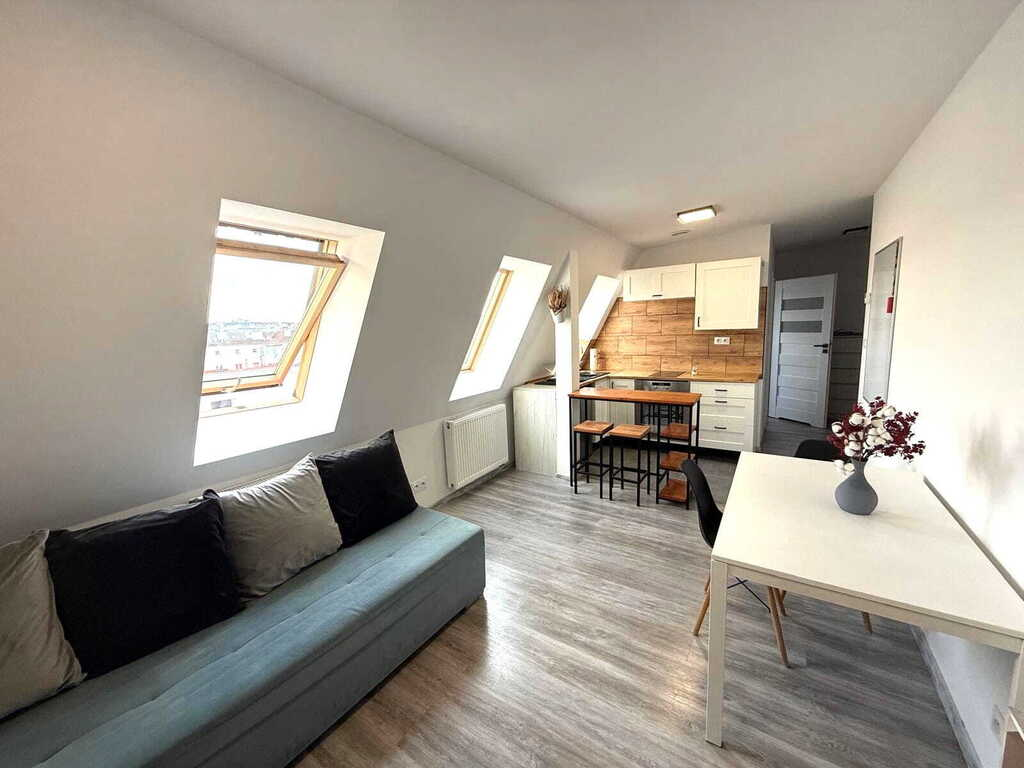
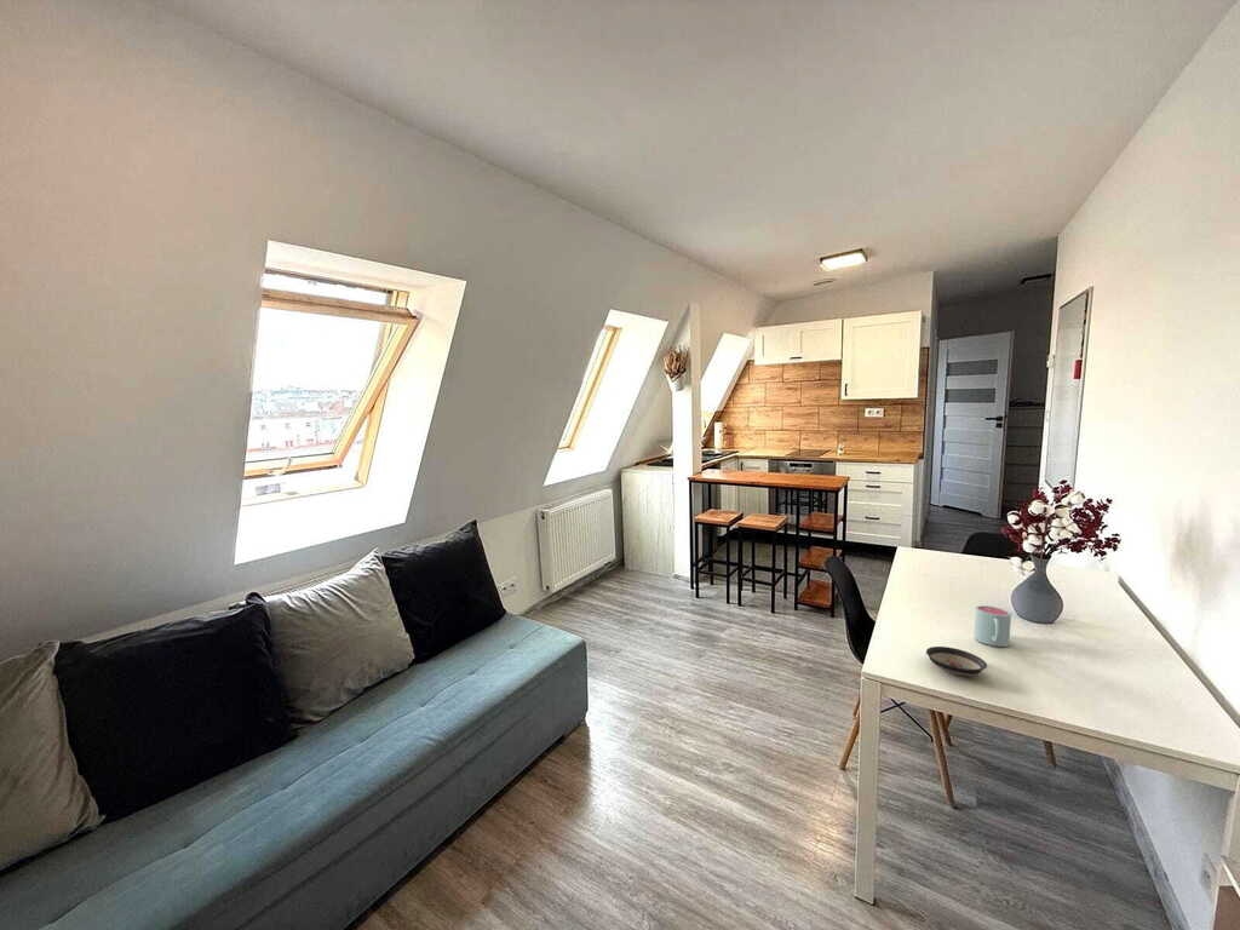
+ mug [972,604,1012,648]
+ saucer [925,645,988,677]
